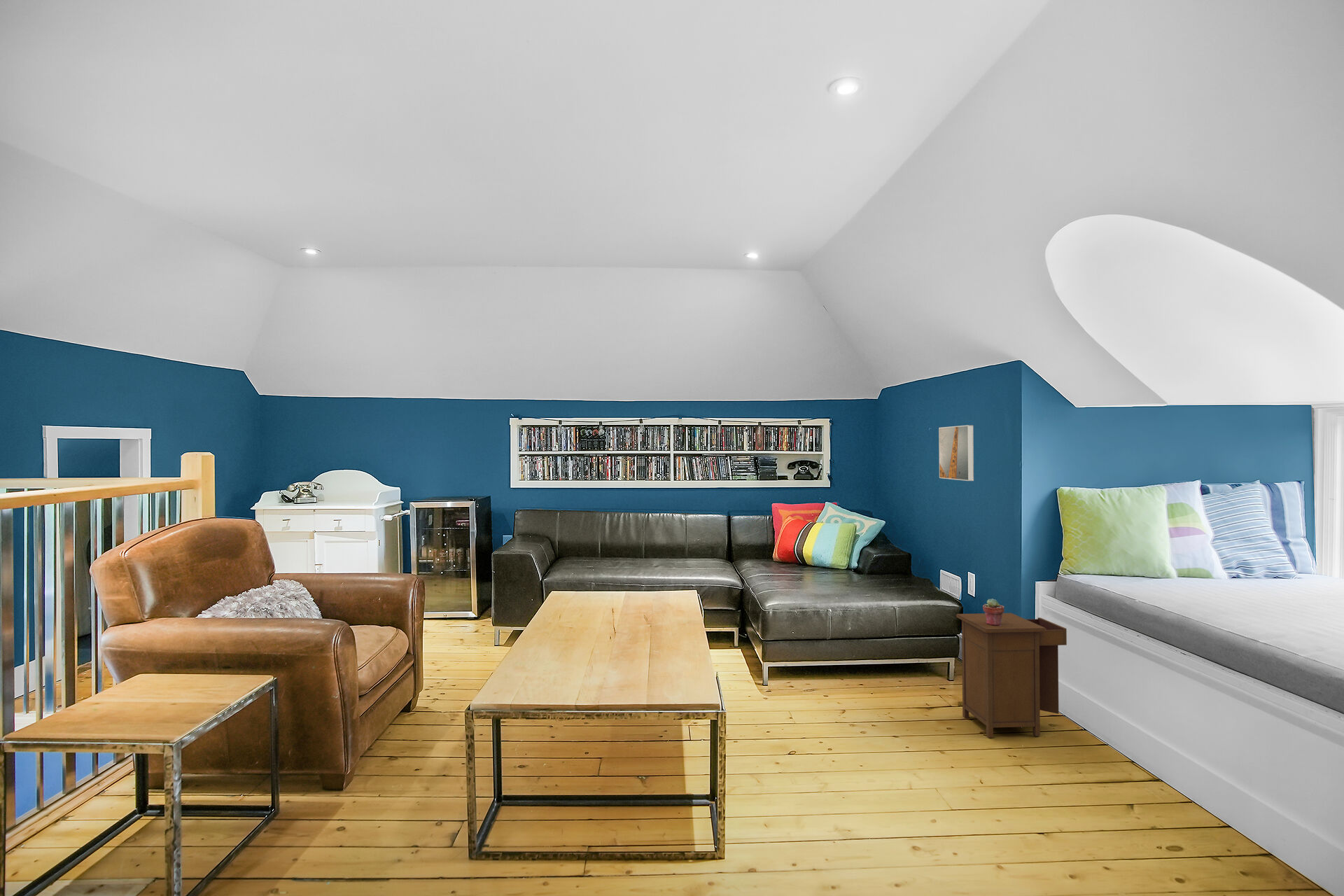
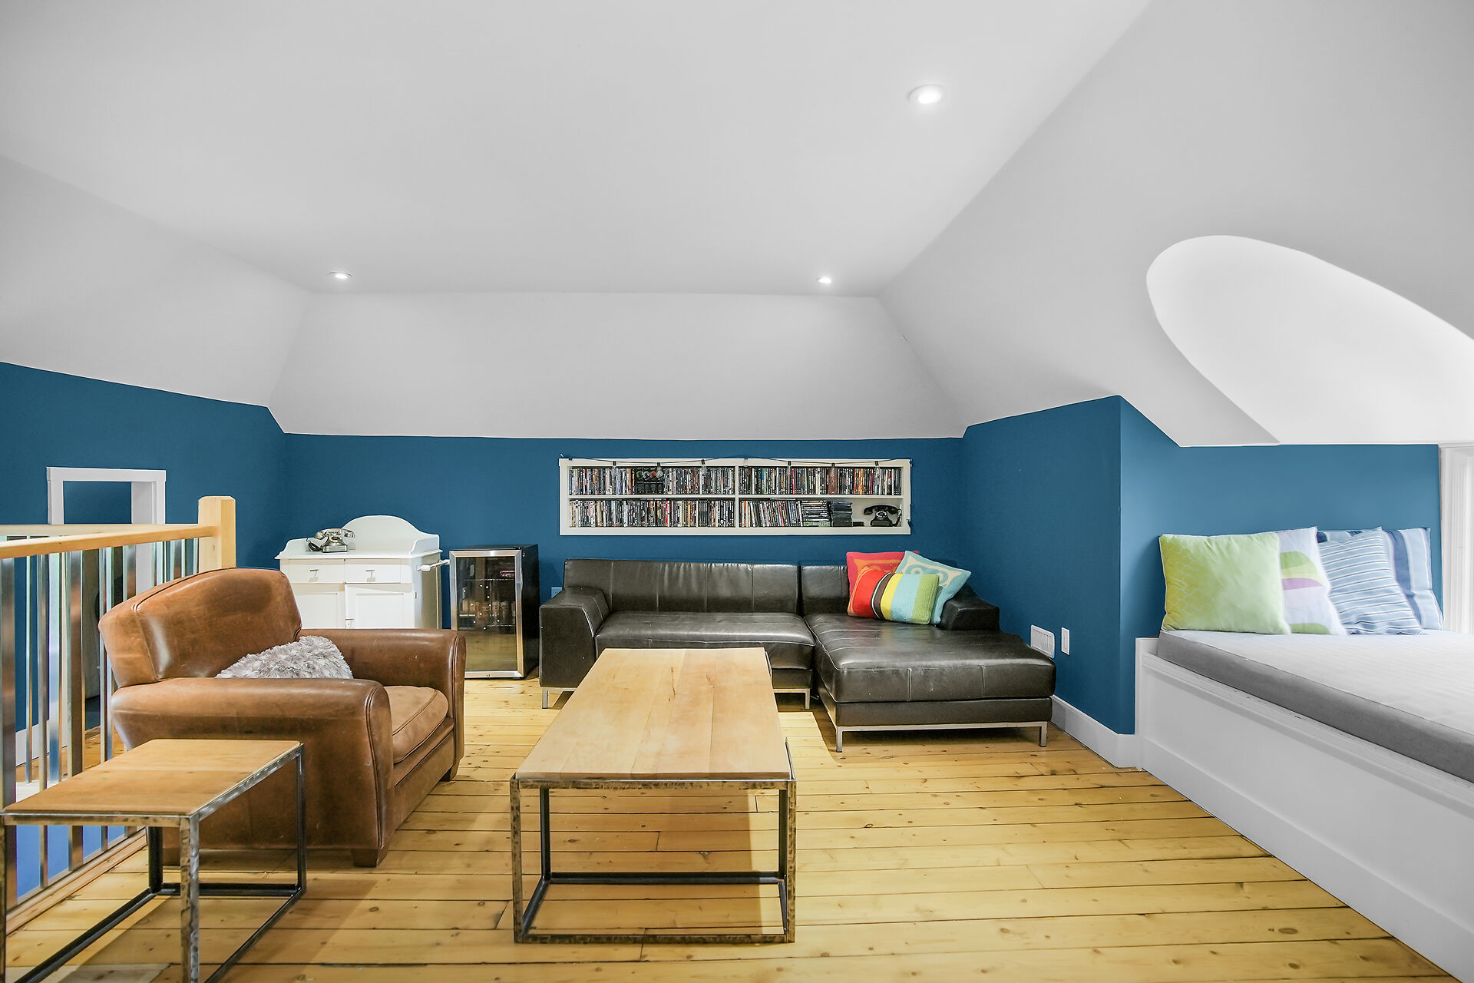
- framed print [938,424,974,482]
- nightstand [956,612,1068,738]
- potted succulent [982,598,1005,626]
